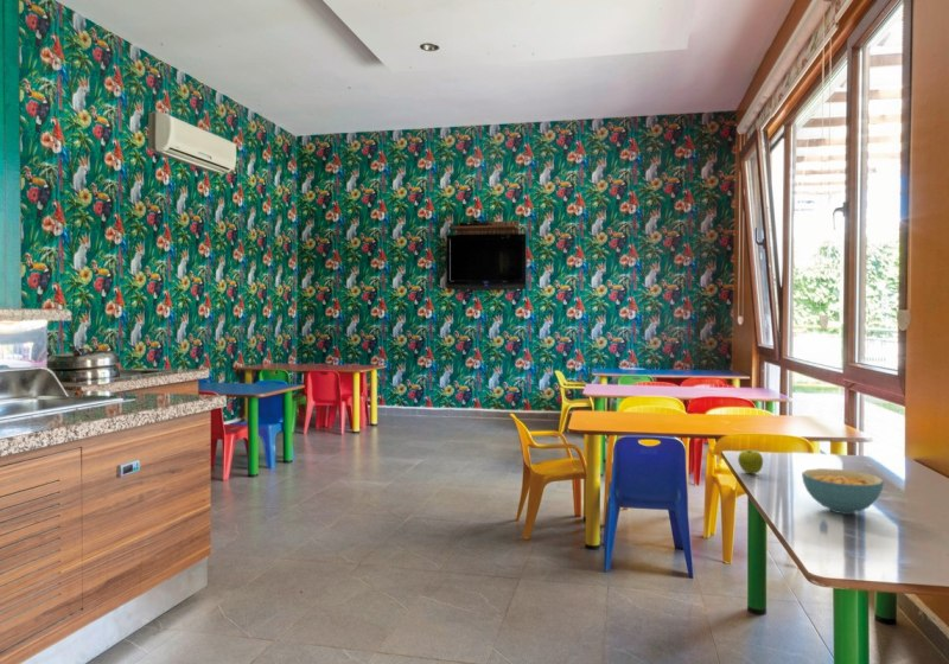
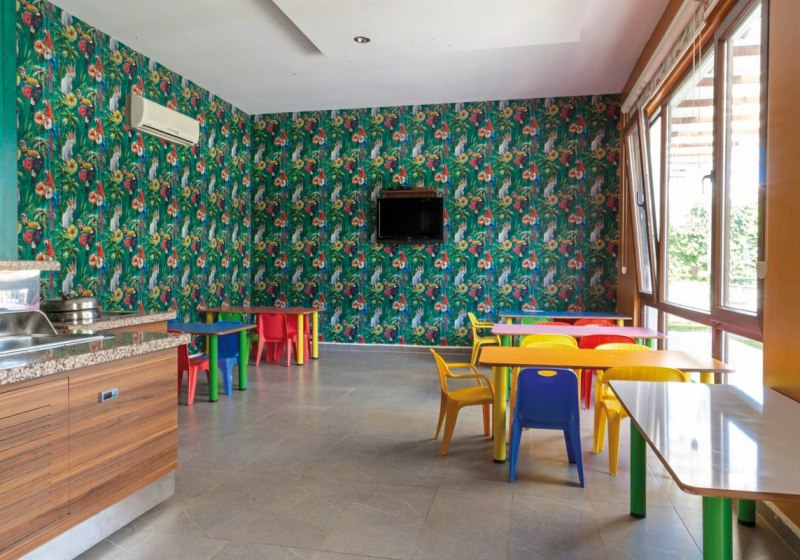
- fruit [737,449,764,474]
- cereal bowl [801,467,885,516]
